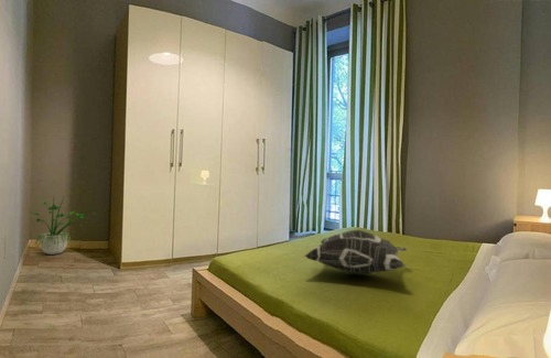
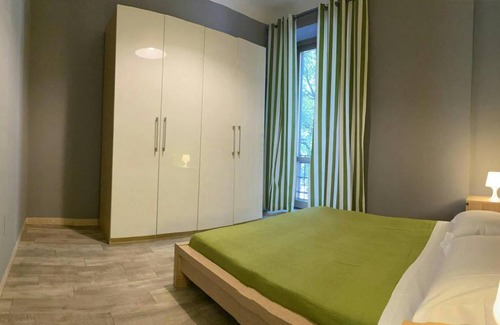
- decorative pillow [303,229,408,274]
- potted plant [29,196,101,256]
